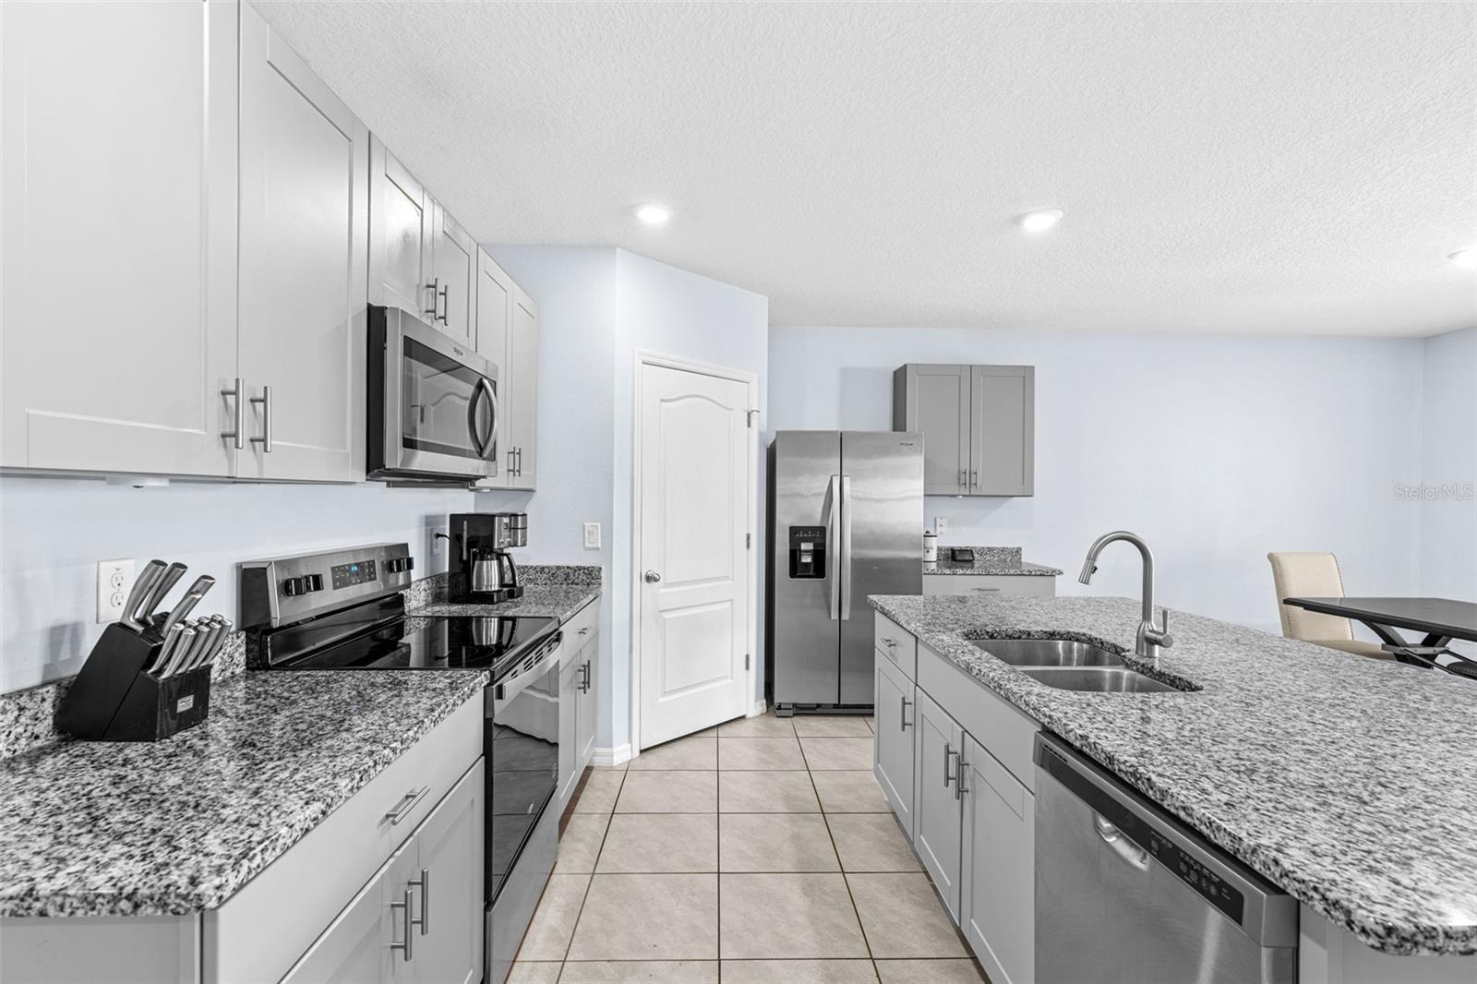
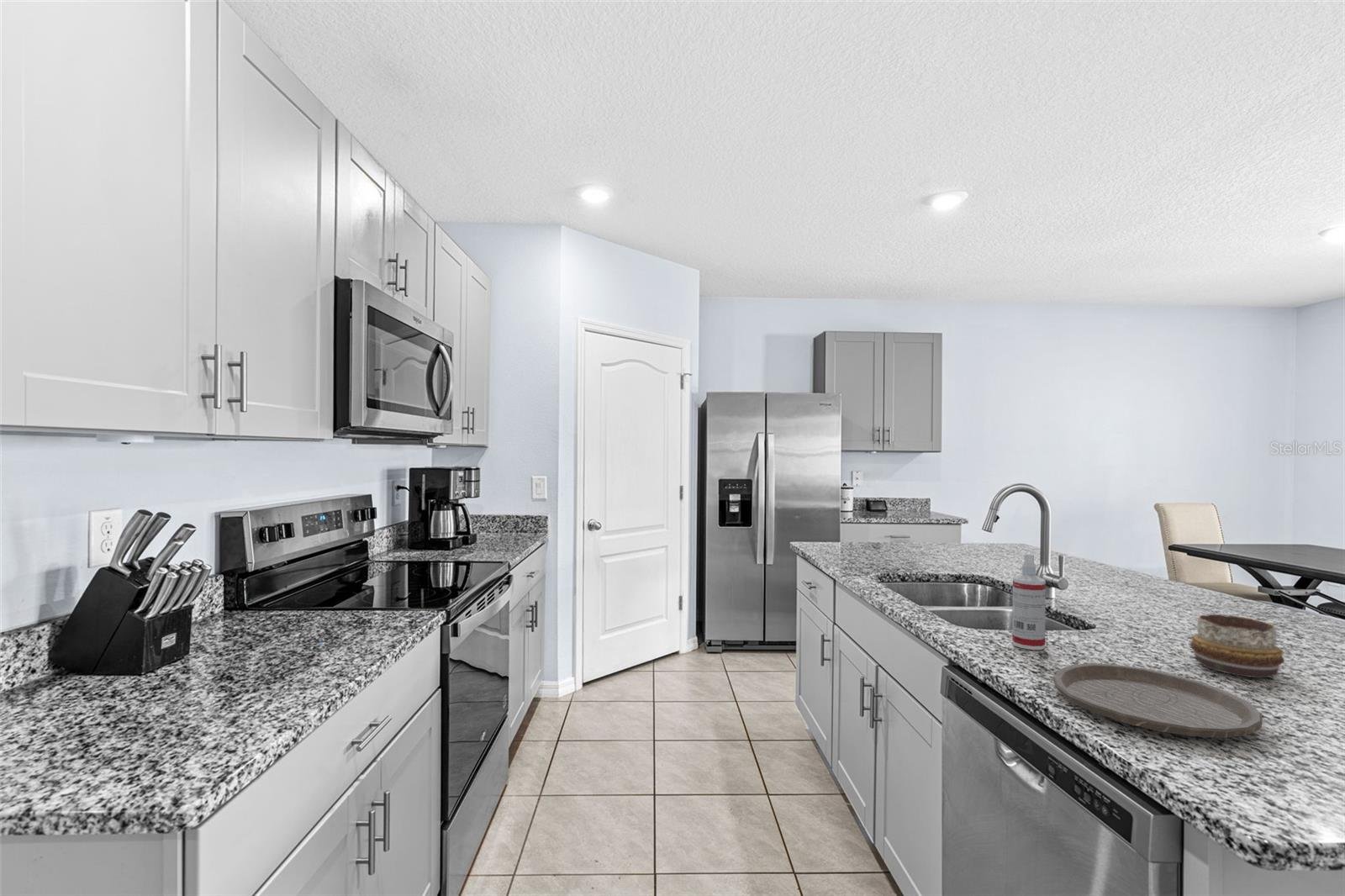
+ plate [1052,662,1263,739]
+ spray bottle [1011,553,1047,651]
+ decorative bowl [1189,614,1285,678]
